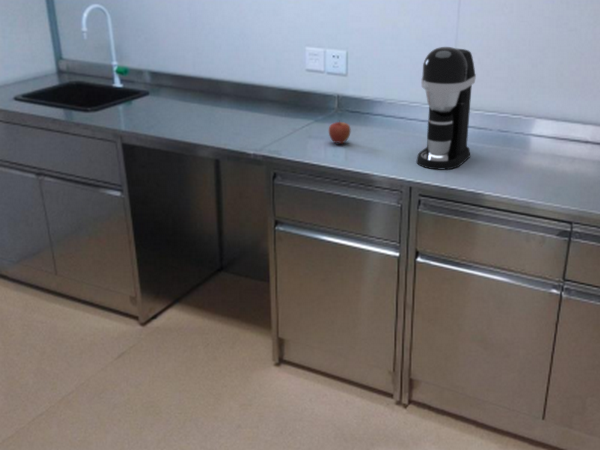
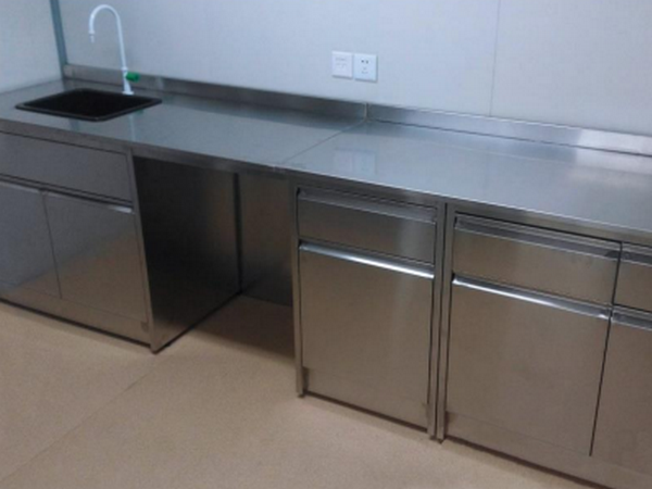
- coffee maker [415,46,477,170]
- apple [328,120,352,145]
